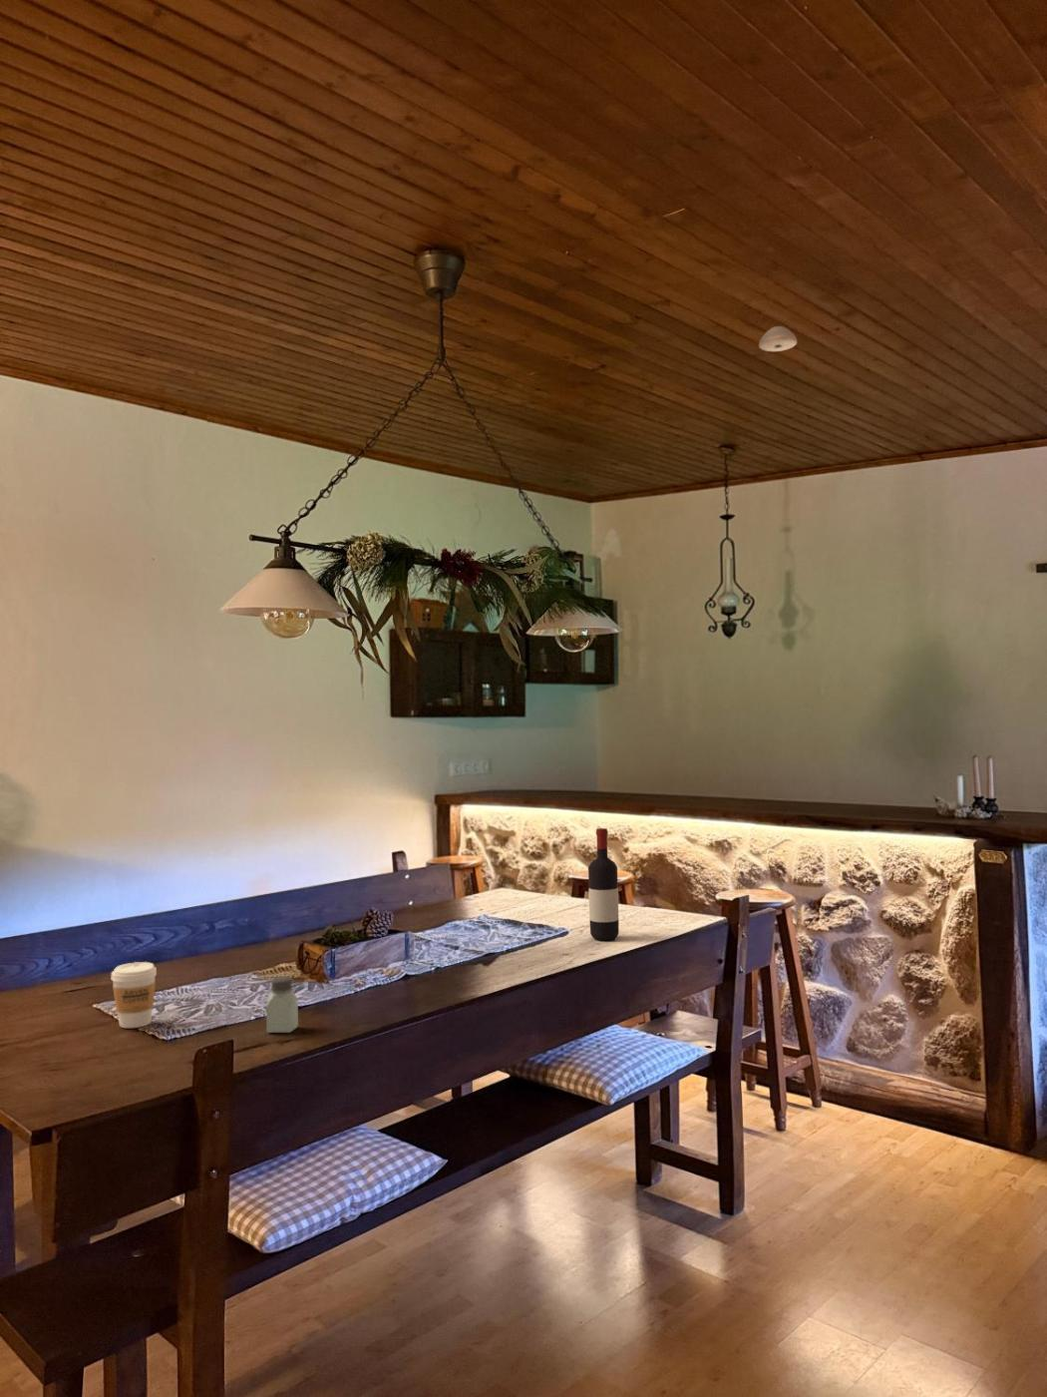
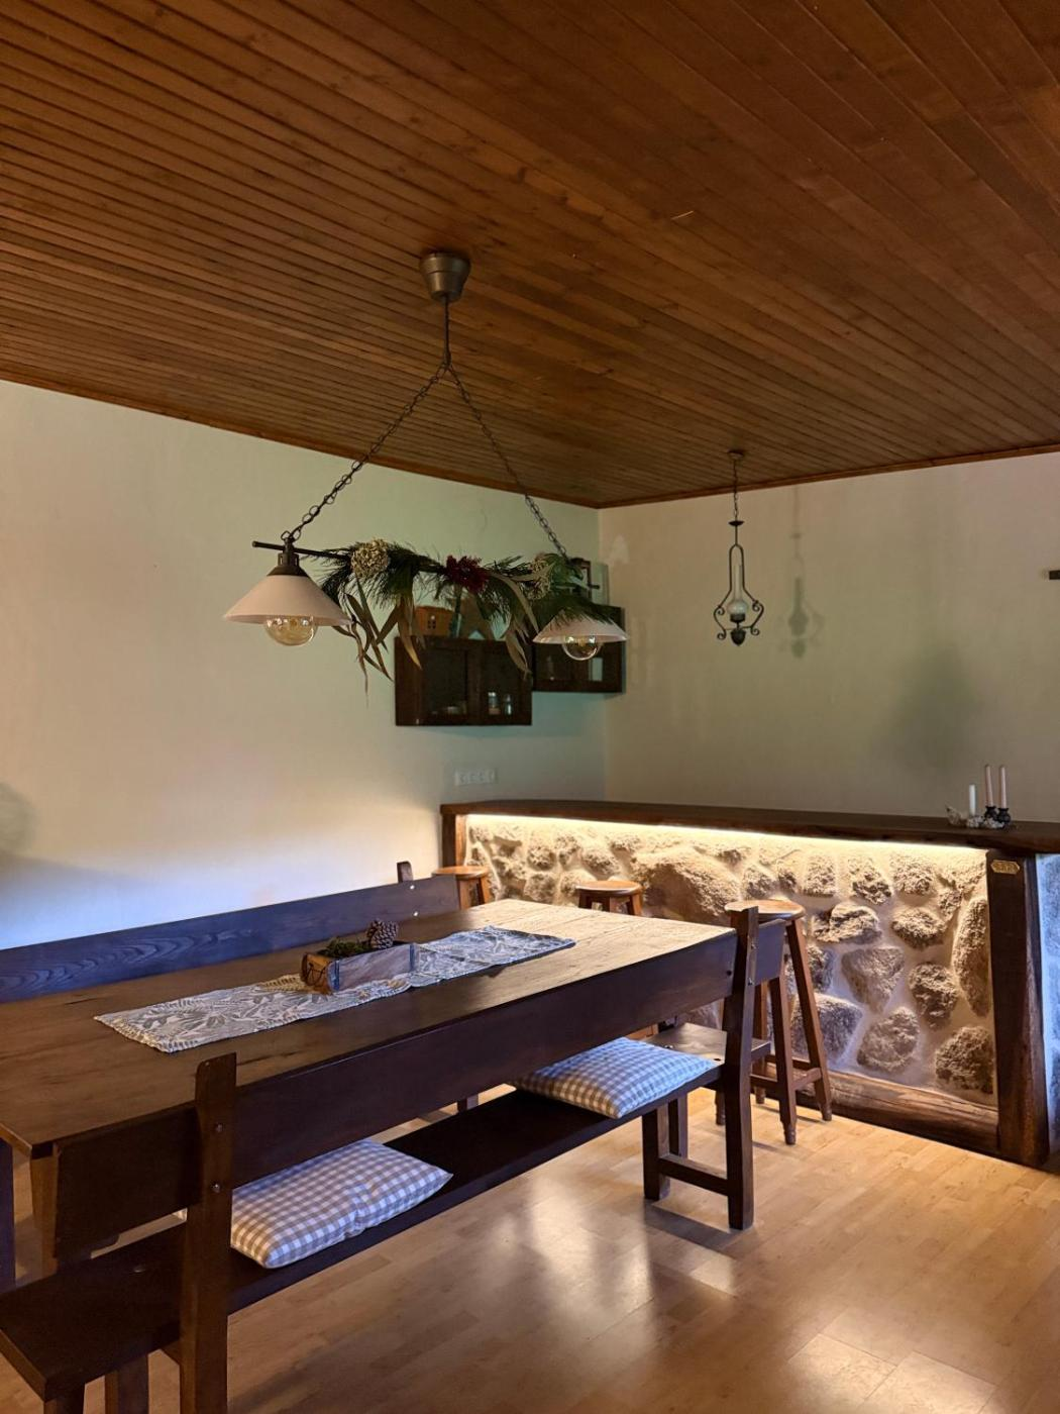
- coffee cup [111,961,157,1028]
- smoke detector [758,326,797,352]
- wine bottle [587,827,620,941]
- saltshaker [265,975,299,1034]
